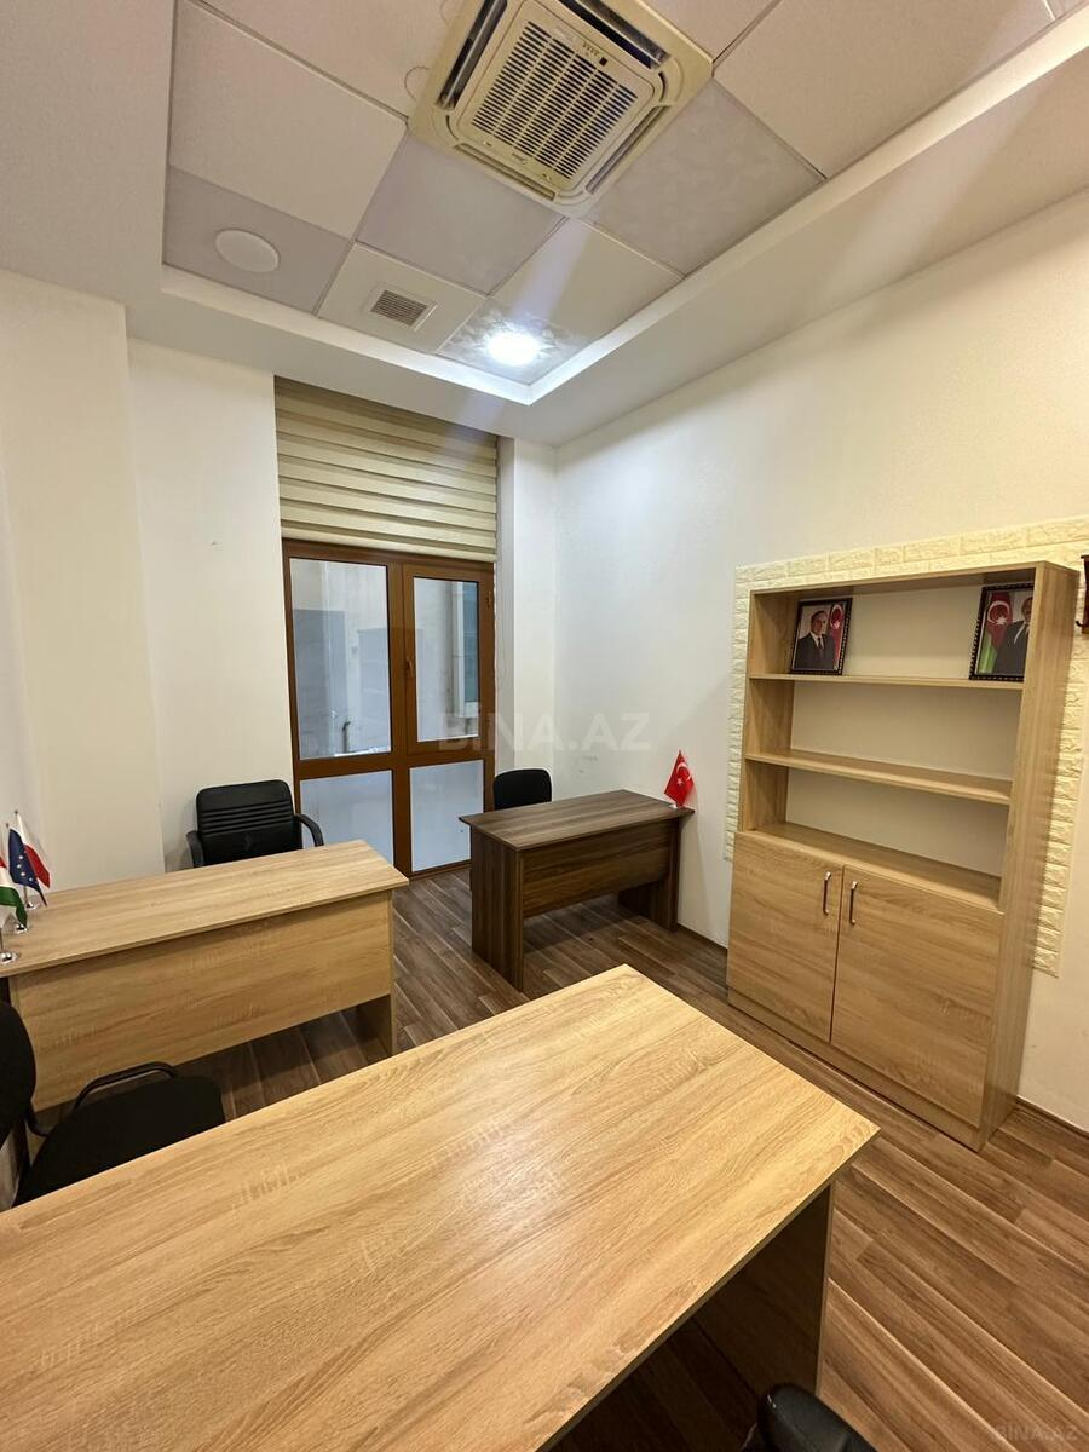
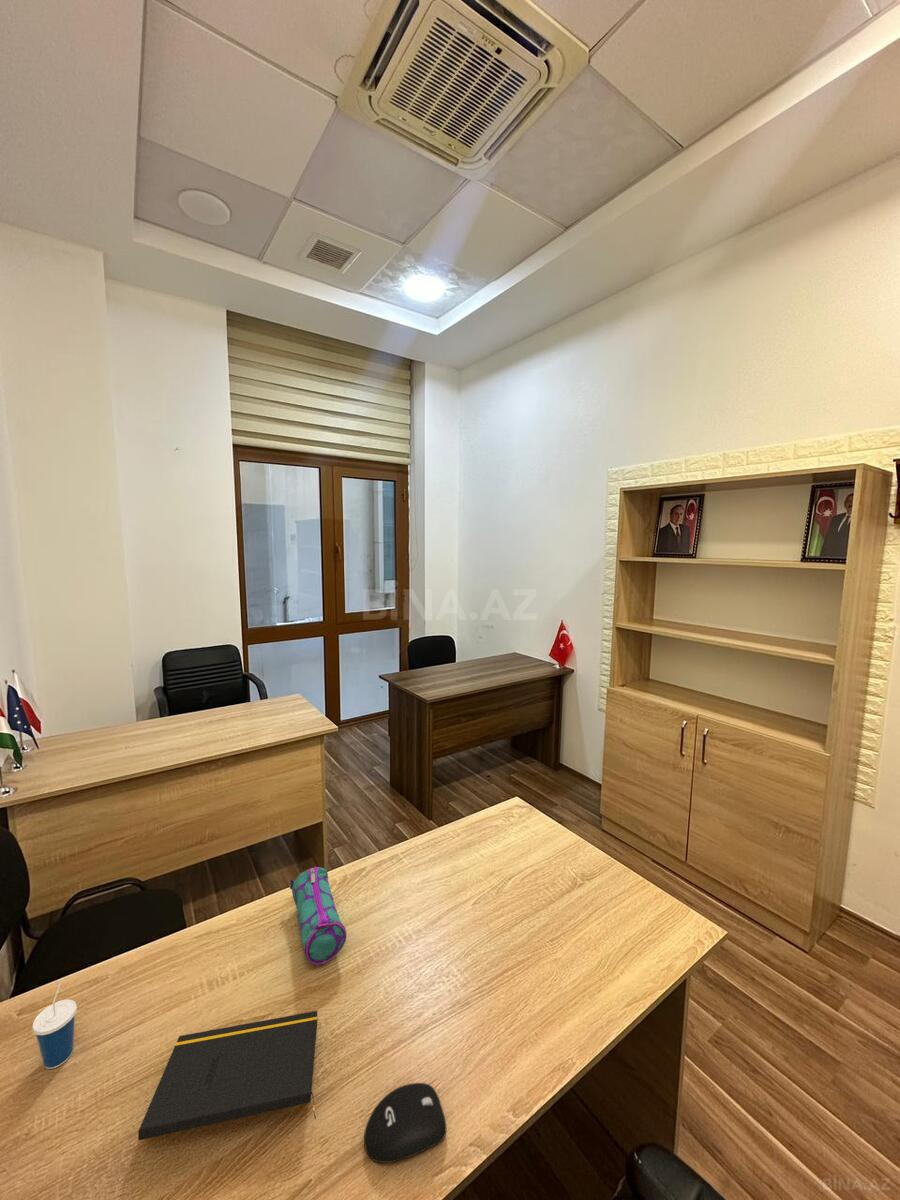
+ pencil case [289,866,348,966]
+ notepad [137,1010,318,1141]
+ computer mouse [363,1082,447,1164]
+ cup [31,981,78,1070]
